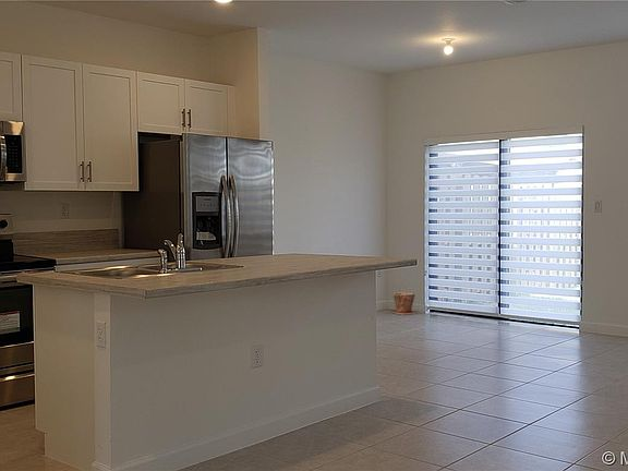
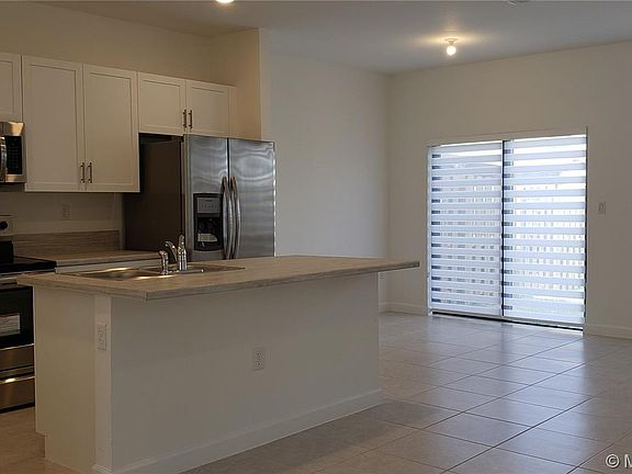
- plant pot [391,291,418,316]
